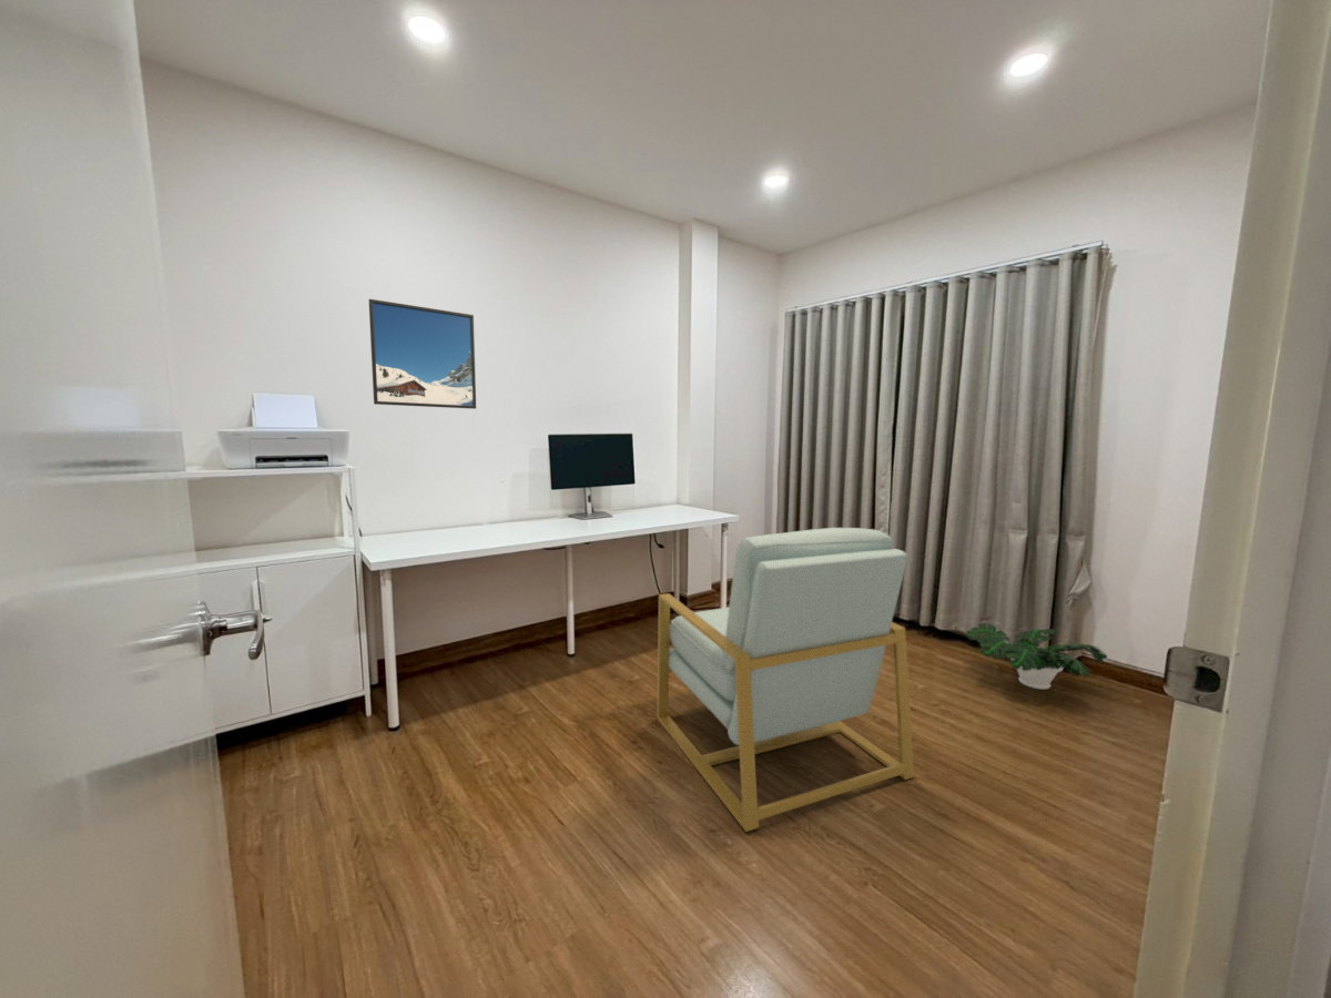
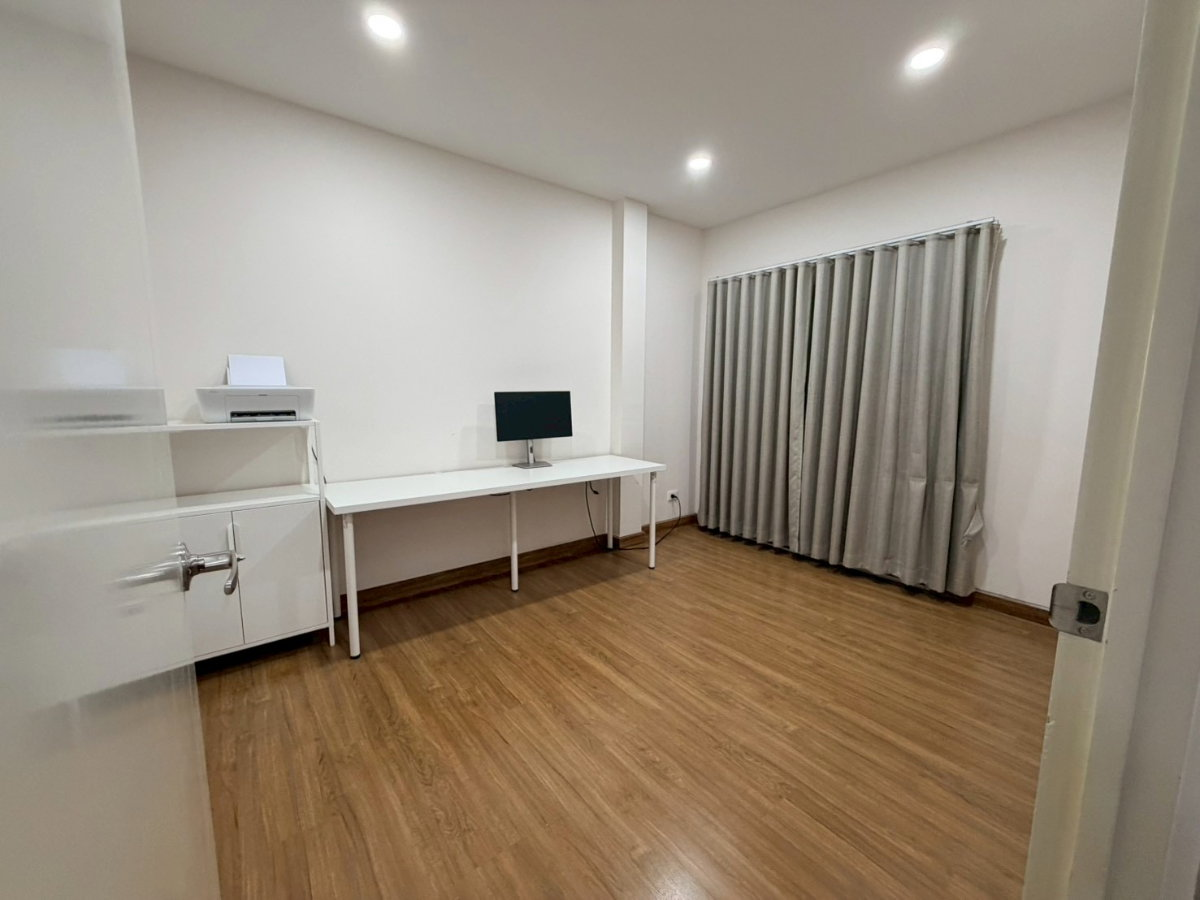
- potted plant [965,621,1108,691]
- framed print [368,298,477,410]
- chair [656,527,915,833]
